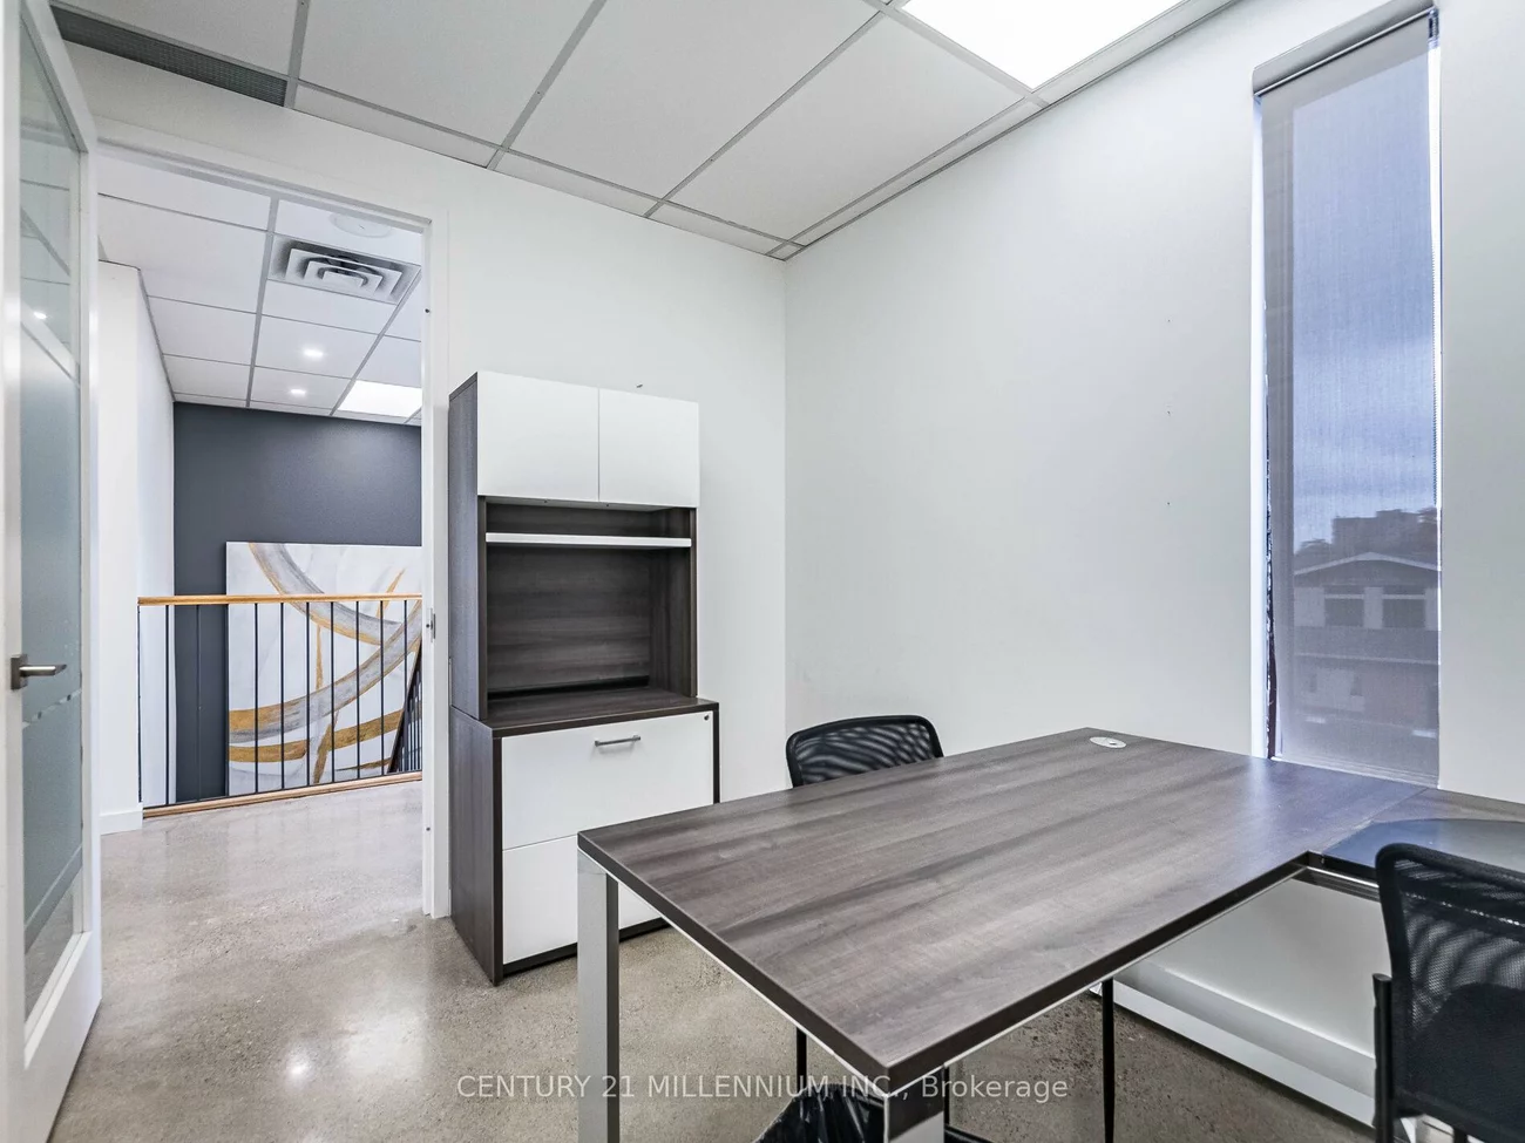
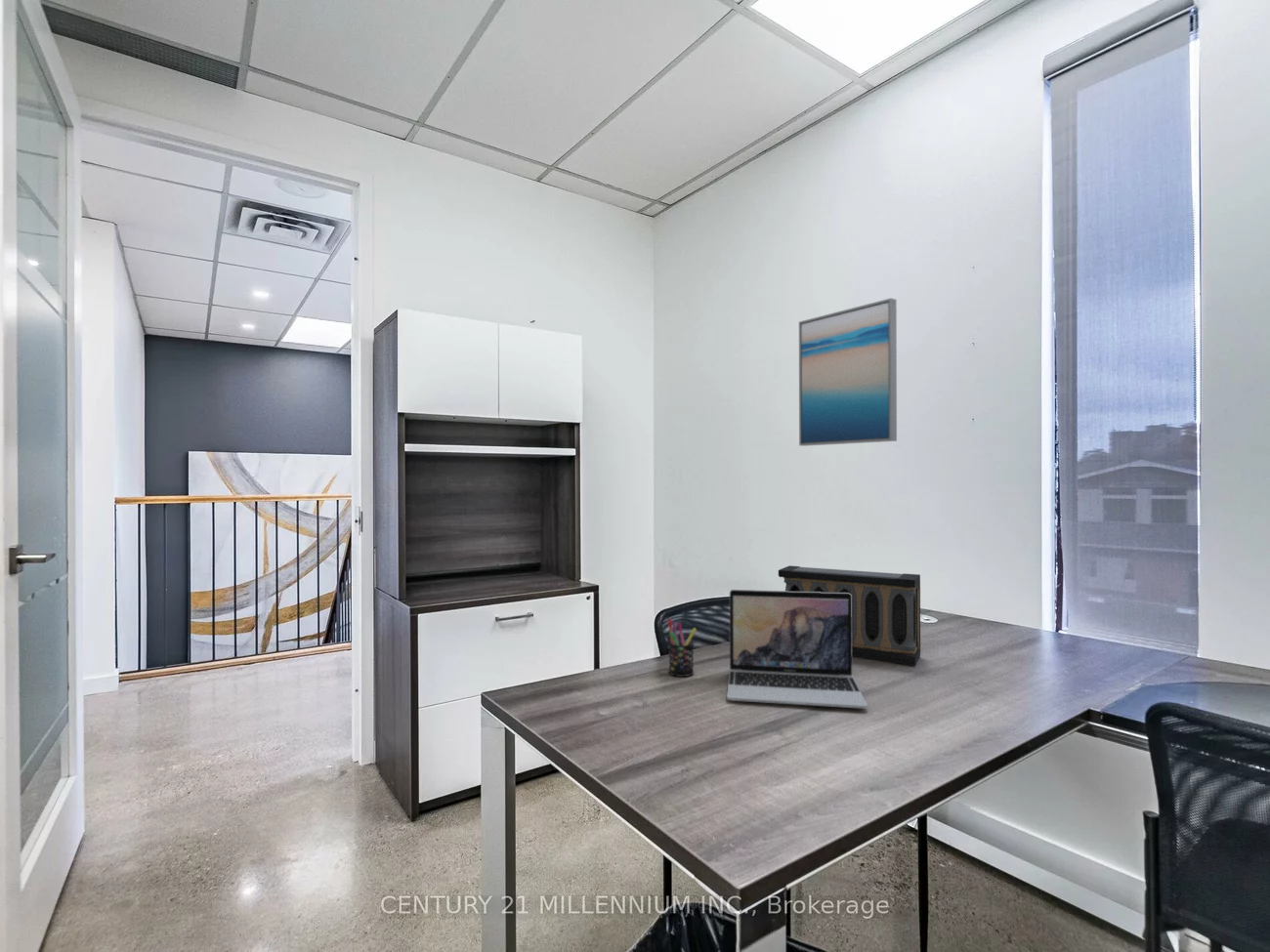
+ speaker [778,564,921,667]
+ pen holder [667,618,698,678]
+ laptop [726,589,868,710]
+ wall art [798,297,898,447]
